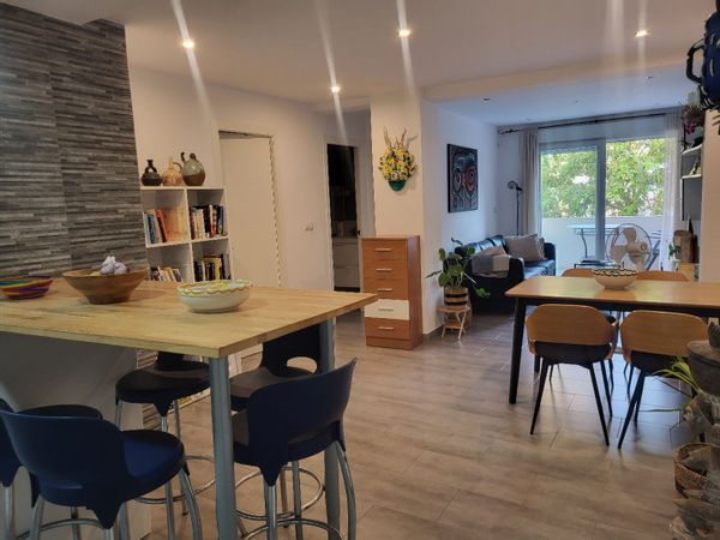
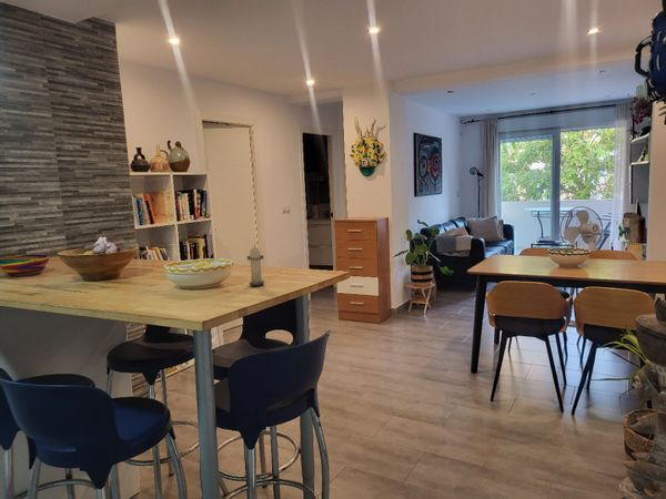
+ candle [245,243,266,287]
